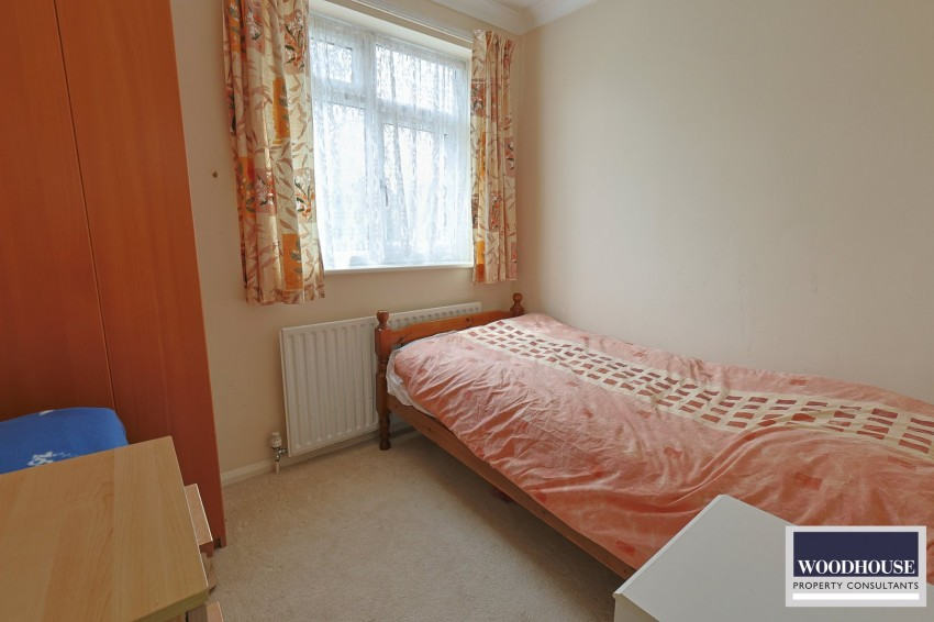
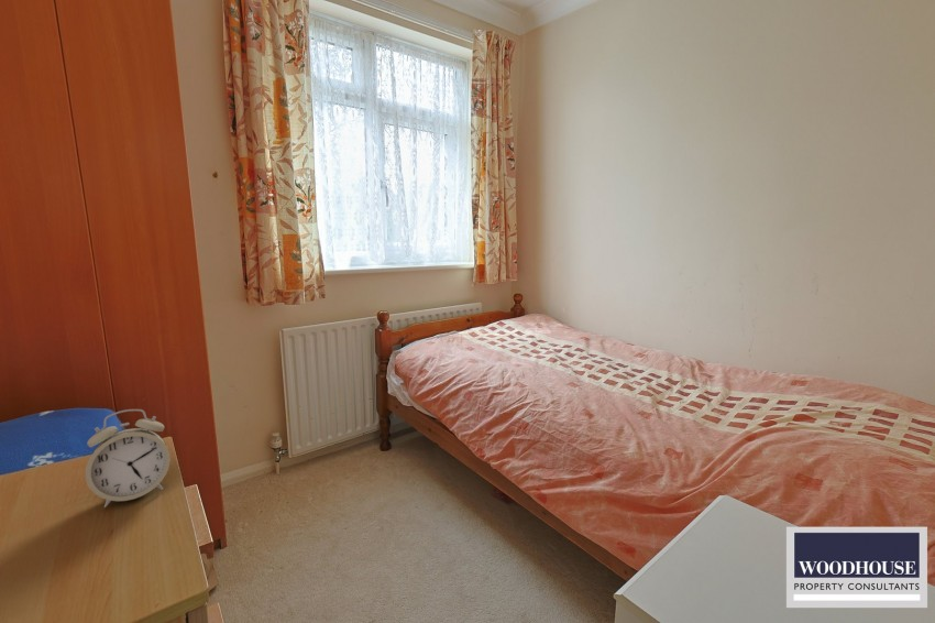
+ alarm clock [85,408,172,509]
